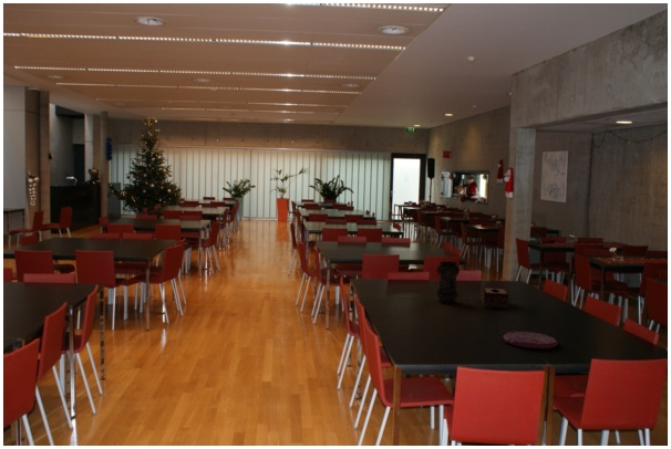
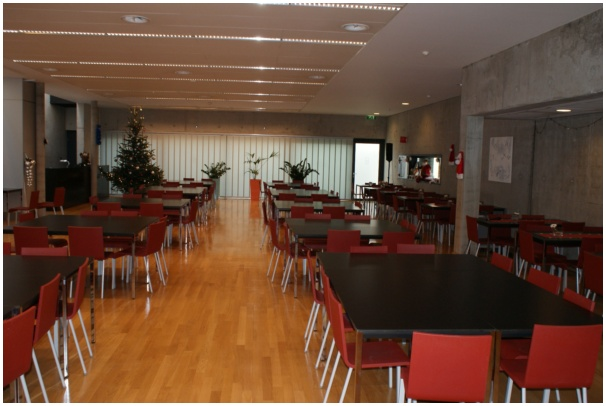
- tissue box [481,285,510,310]
- plate [503,330,558,349]
- vase [435,260,461,304]
